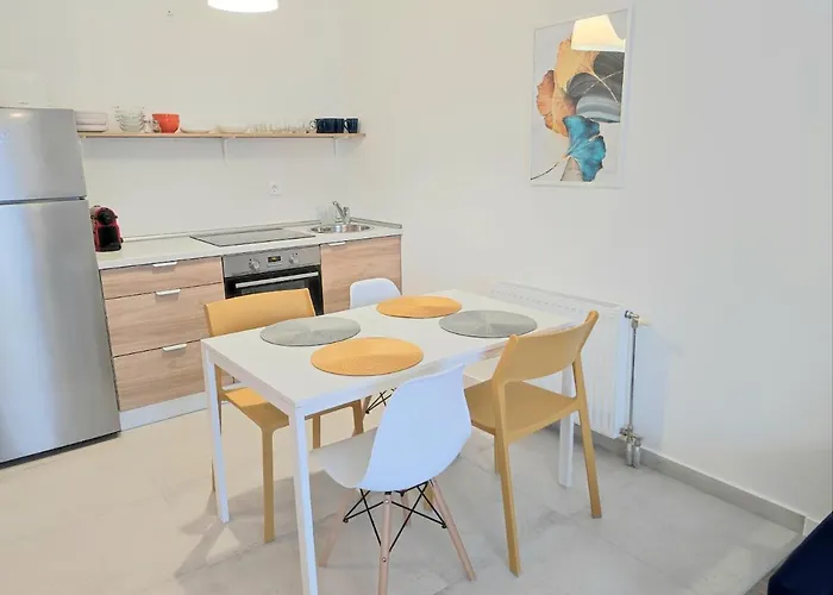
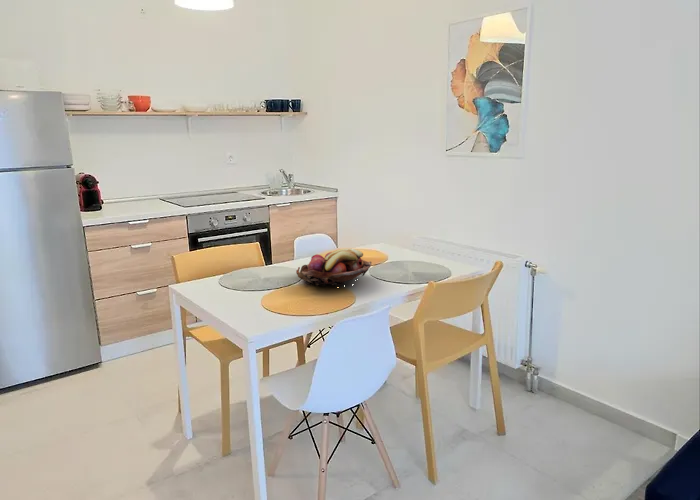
+ fruit basket [295,248,372,288]
